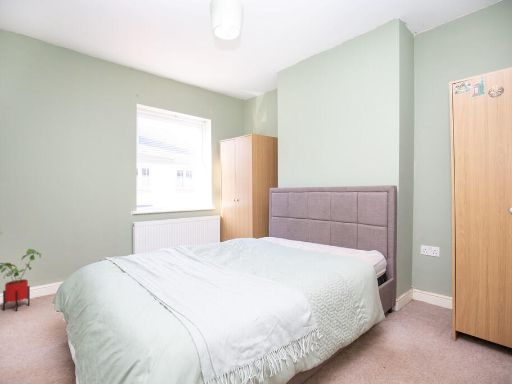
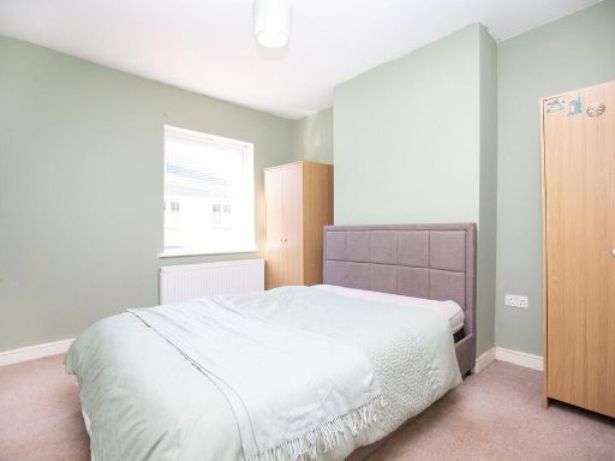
- house plant [0,248,42,312]
